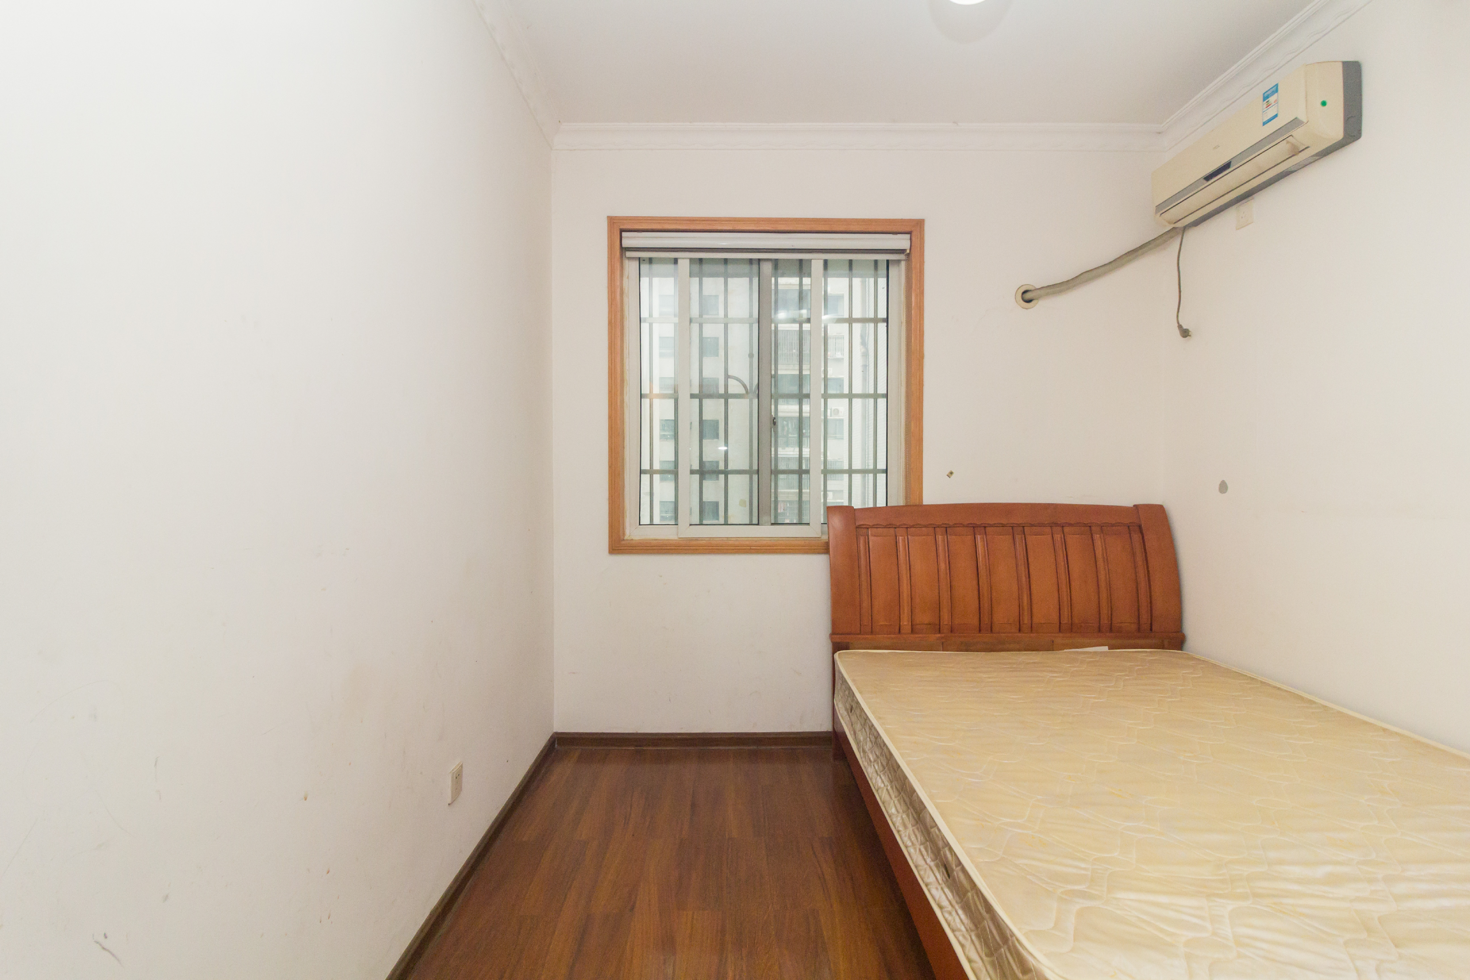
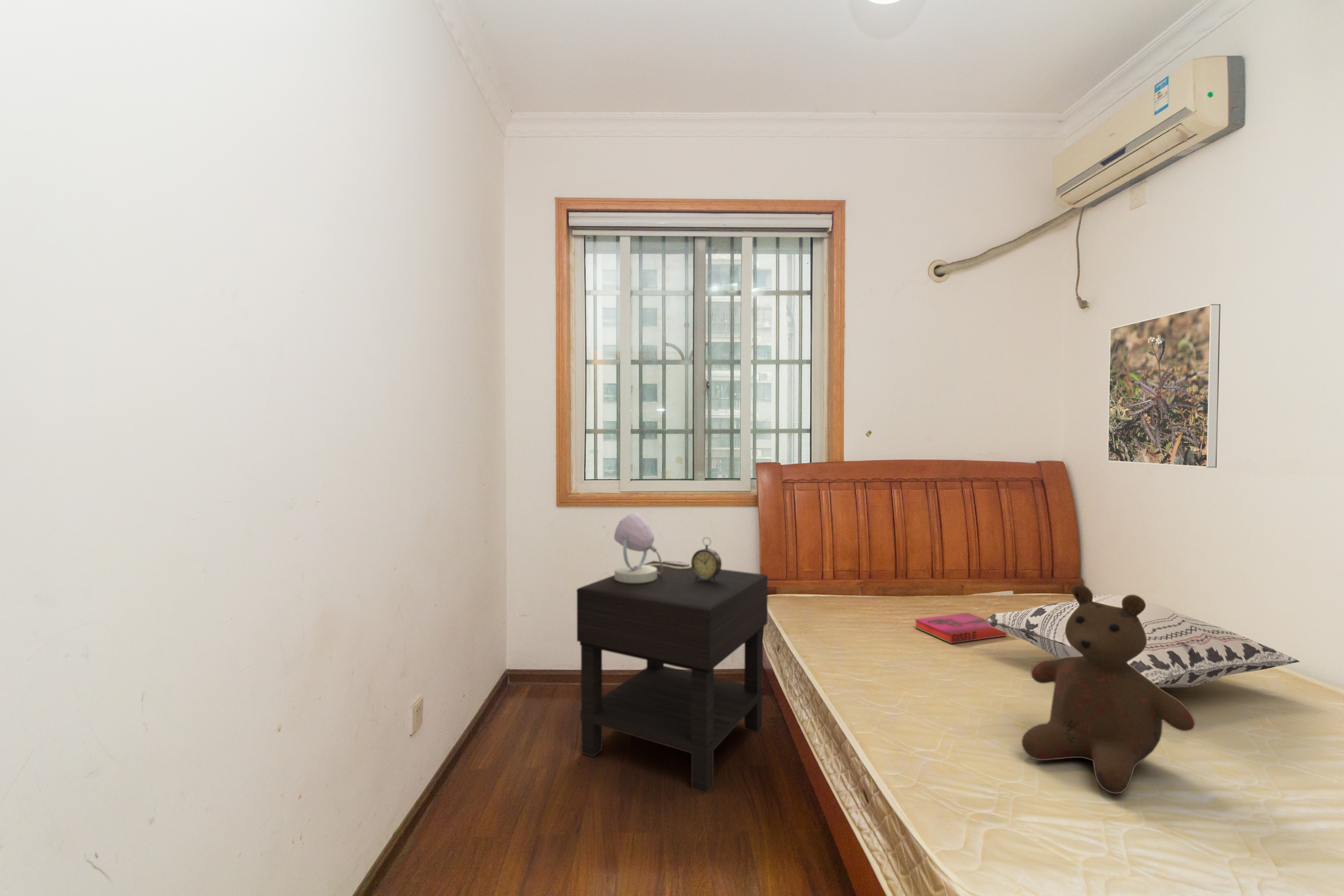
+ hardback book [914,612,1008,644]
+ alarm clock [691,537,722,583]
+ teddy bear [1021,584,1195,794]
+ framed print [1107,304,1221,468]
+ nightstand [576,560,768,794]
+ table lamp [614,512,691,583]
+ decorative pillow [985,594,1300,688]
